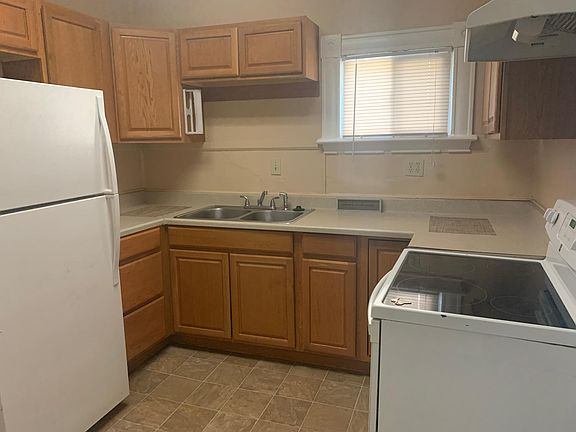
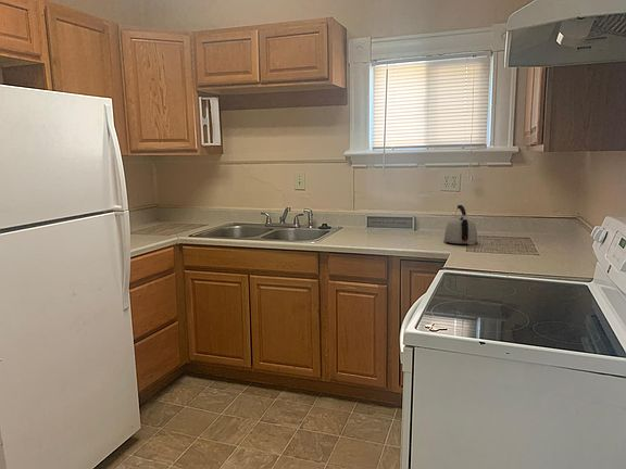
+ kettle [443,204,478,245]
